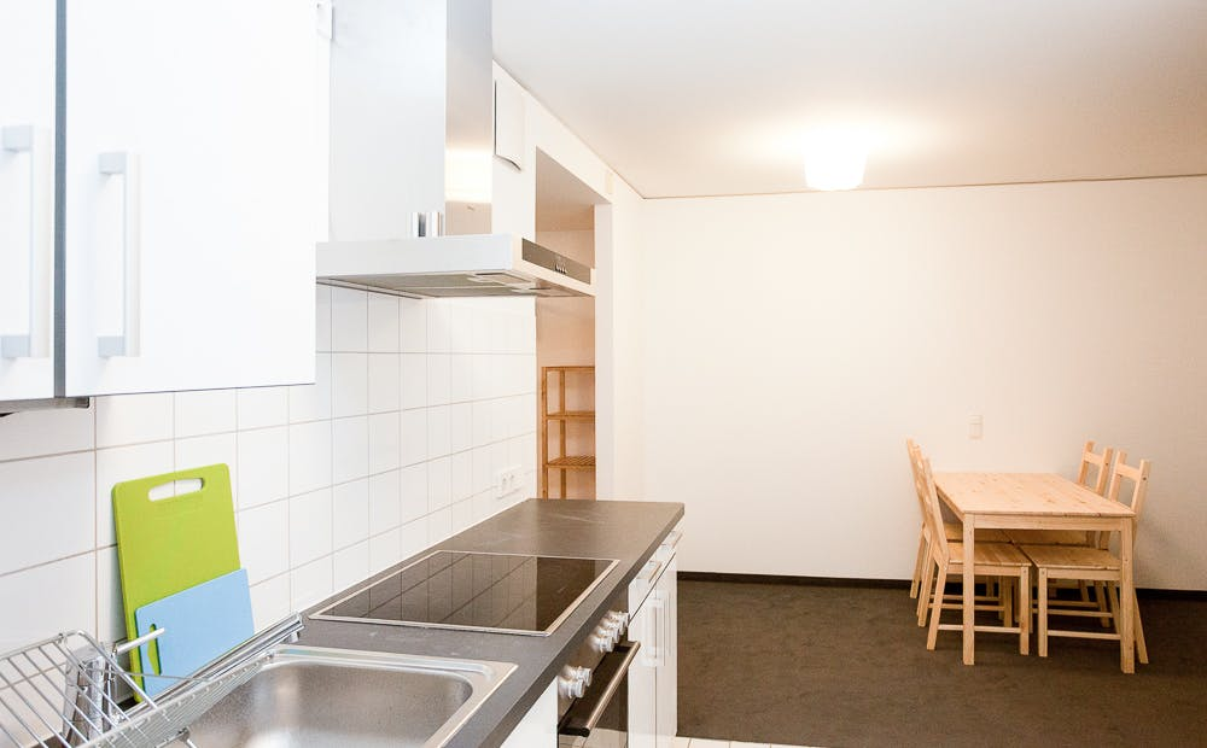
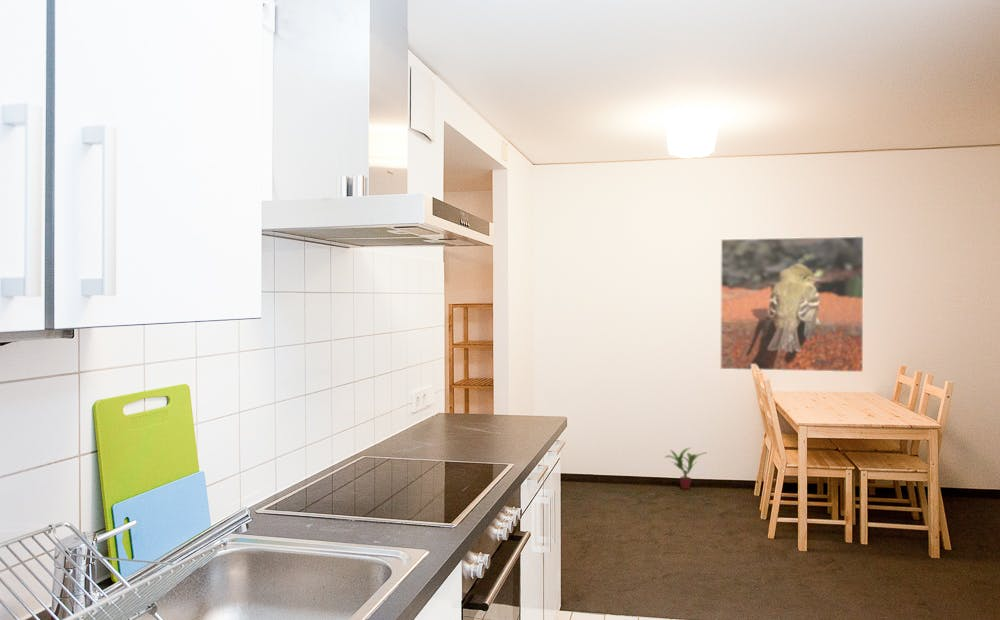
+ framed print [719,235,865,373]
+ potted plant [663,447,706,490]
